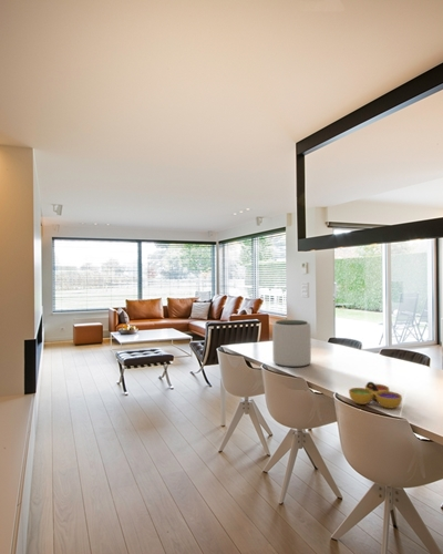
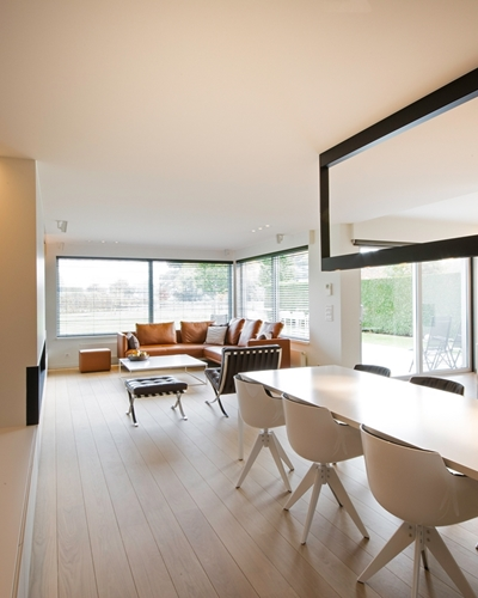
- decorative bowl [348,381,403,410]
- plant pot [271,319,312,368]
